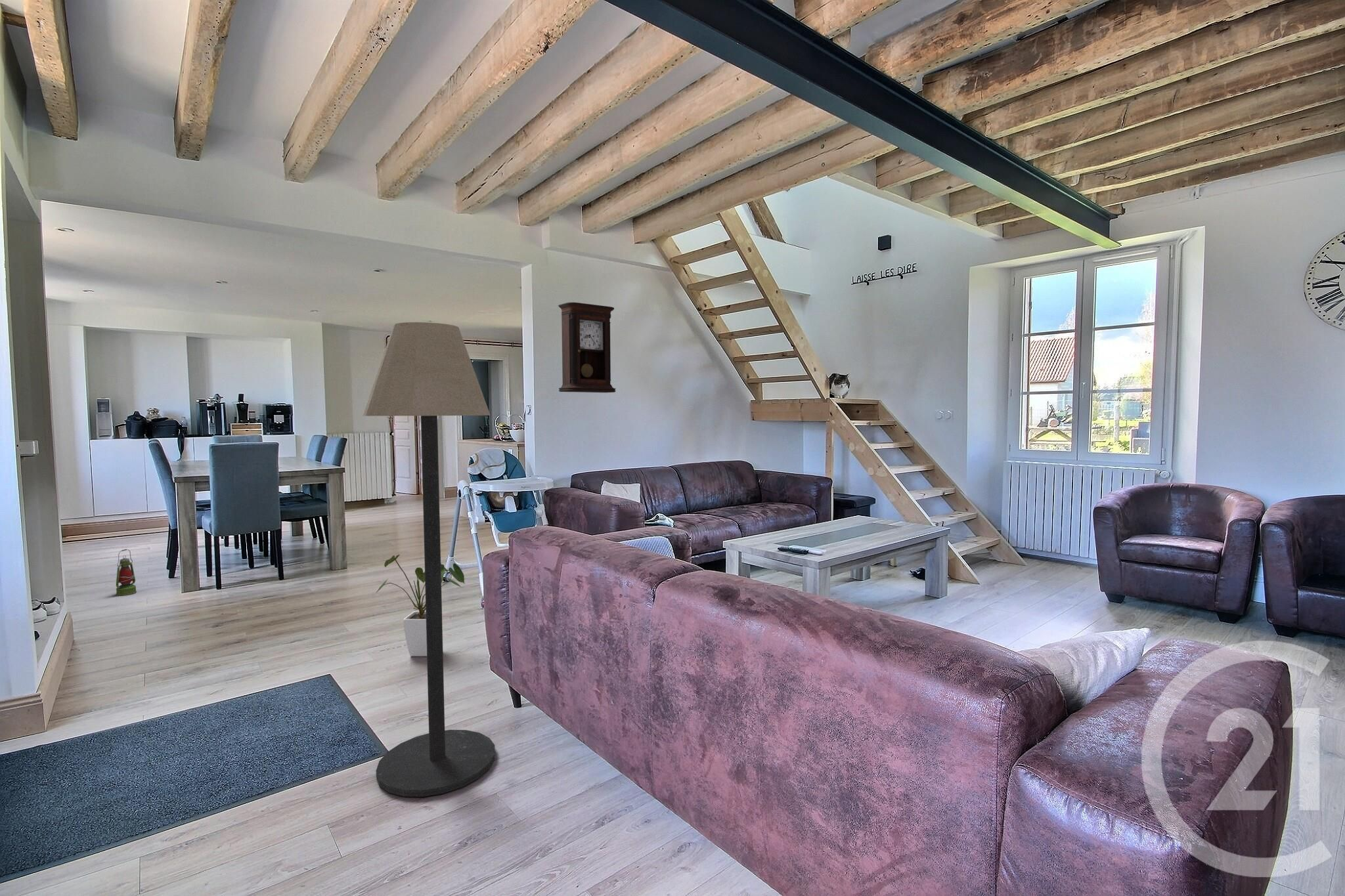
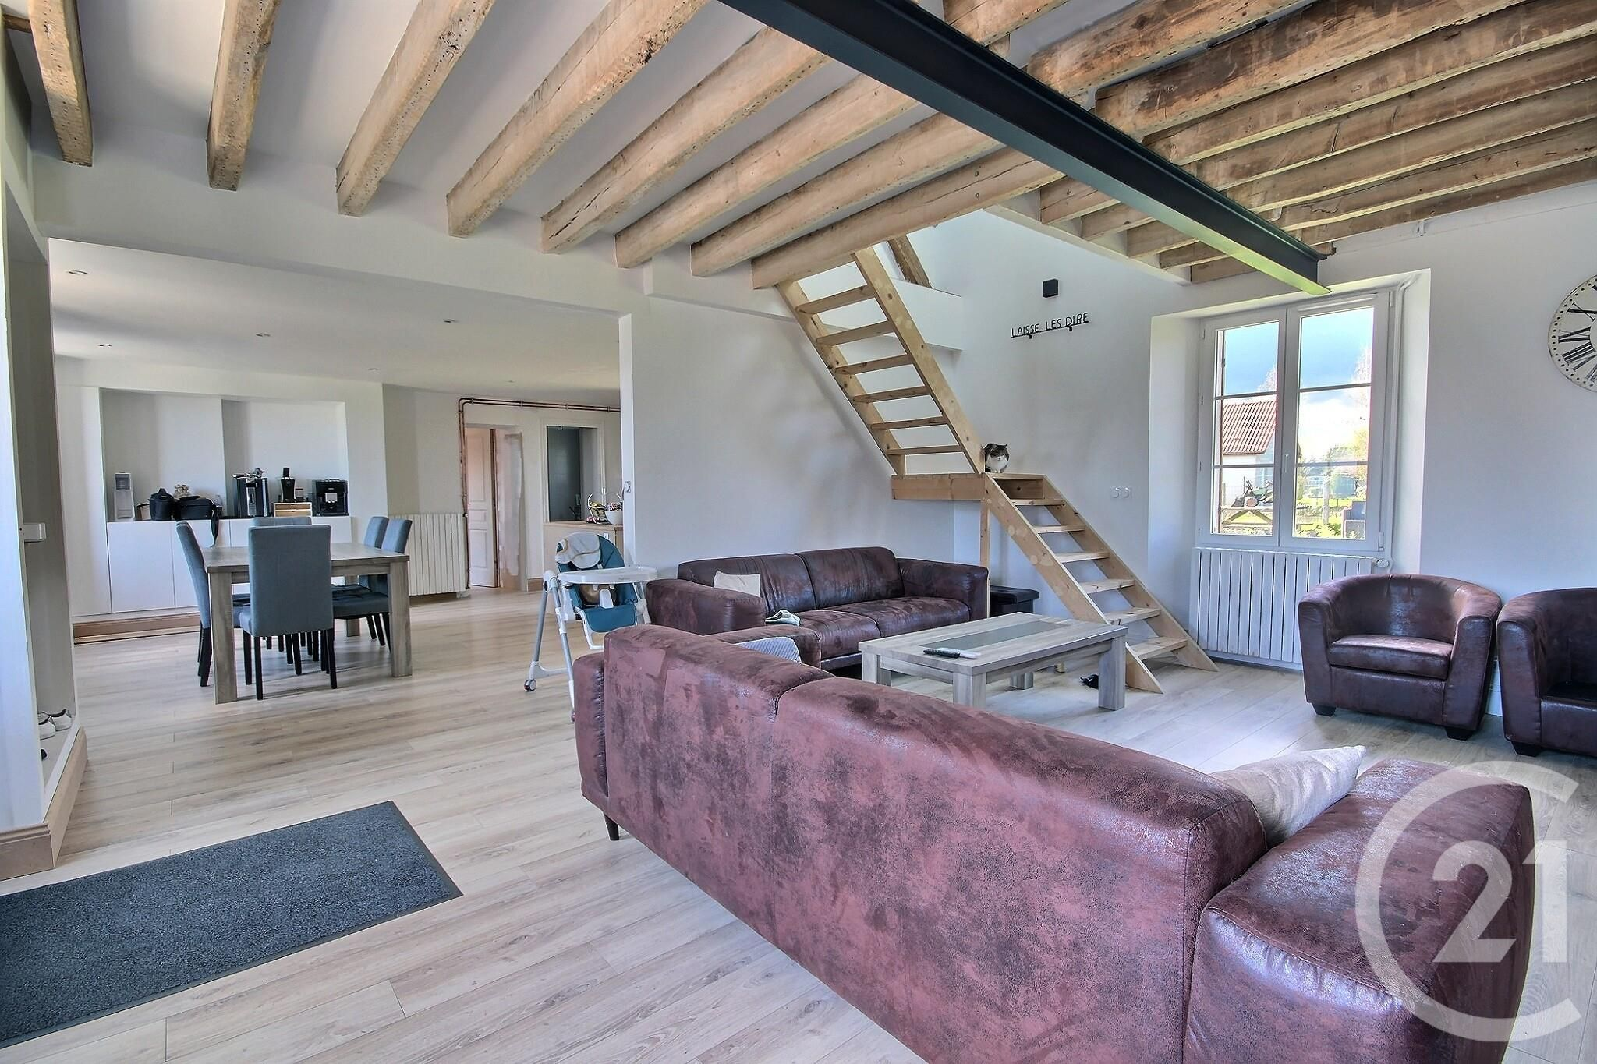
- pendulum clock [558,302,616,393]
- lantern [116,548,137,596]
- floor lamp [363,322,496,798]
- house plant [375,554,466,657]
